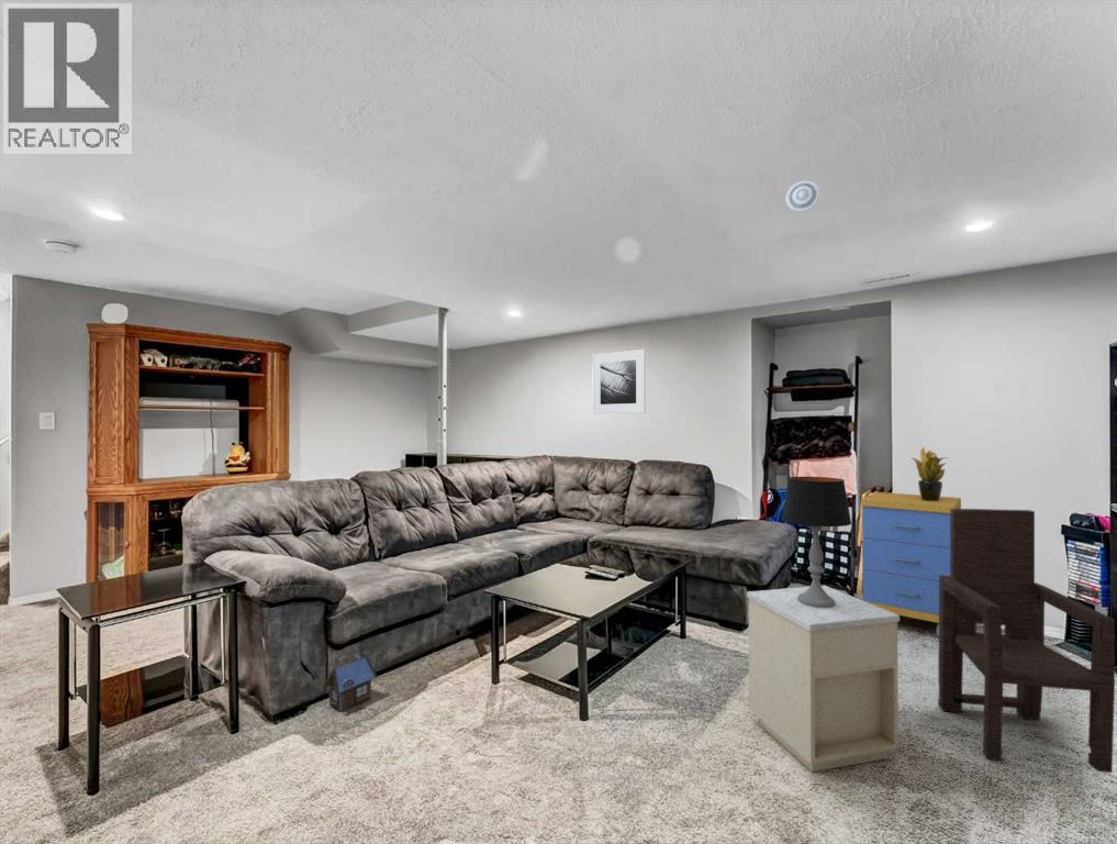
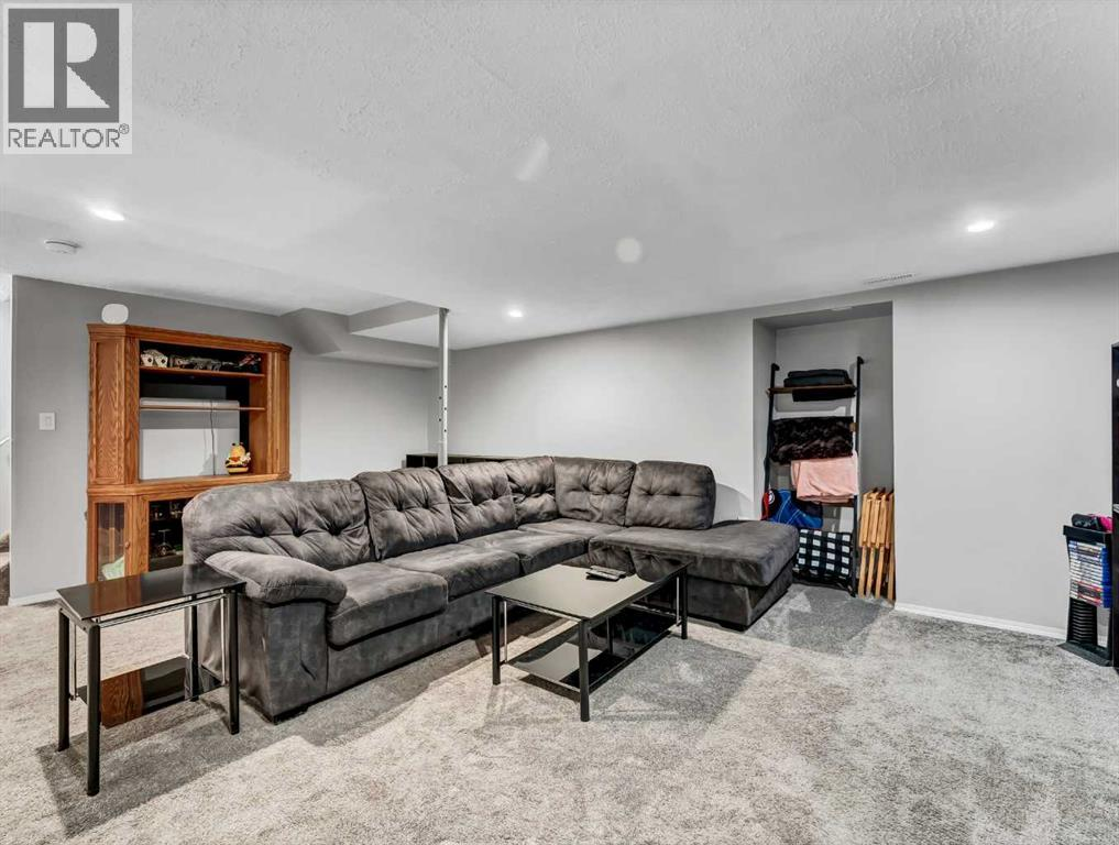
- toy house [322,649,378,713]
- potted plant [909,446,950,501]
- smoke detector [785,179,820,213]
- storage cabinet [860,491,962,638]
- armchair [937,508,1116,774]
- table lamp [781,476,852,608]
- nightstand [746,585,901,773]
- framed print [591,348,647,414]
